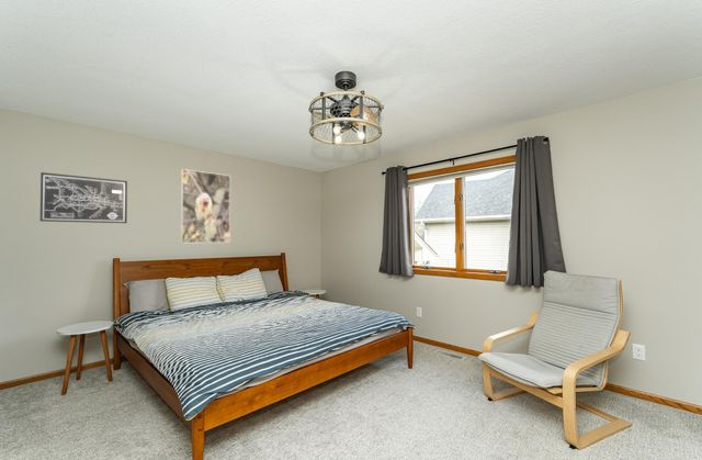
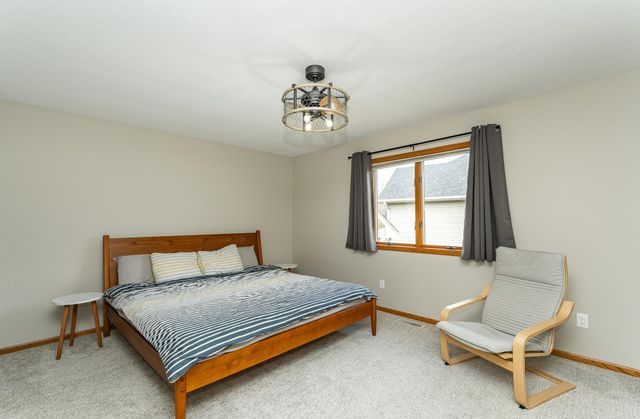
- wall art [39,171,128,224]
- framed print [180,168,231,244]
